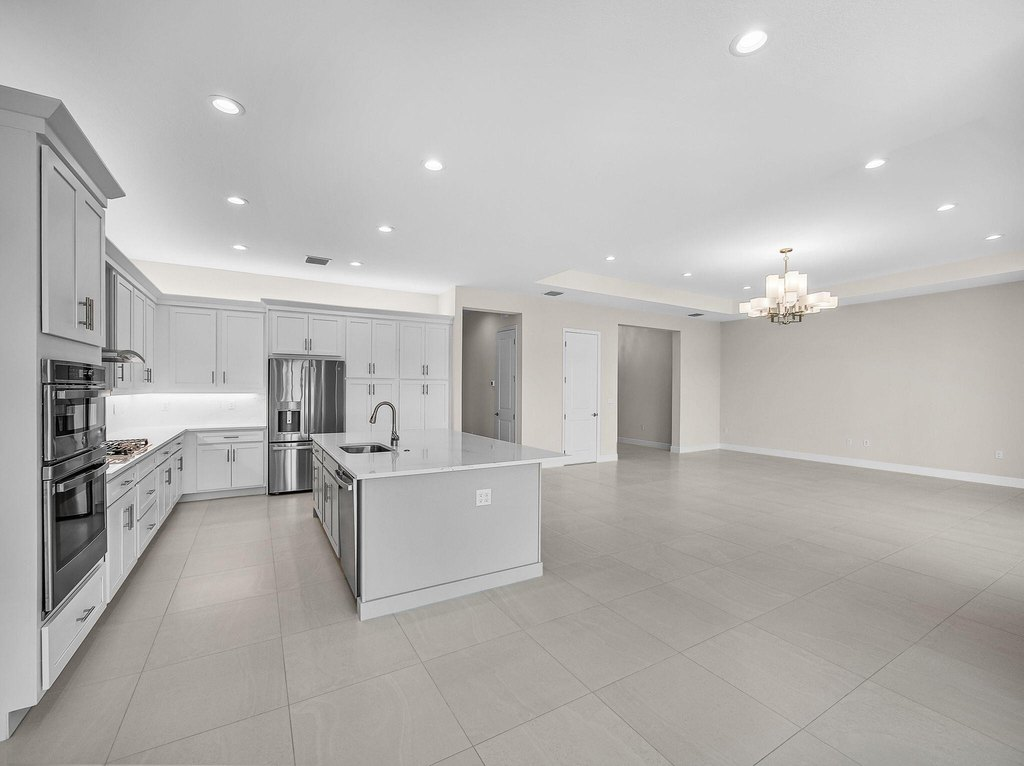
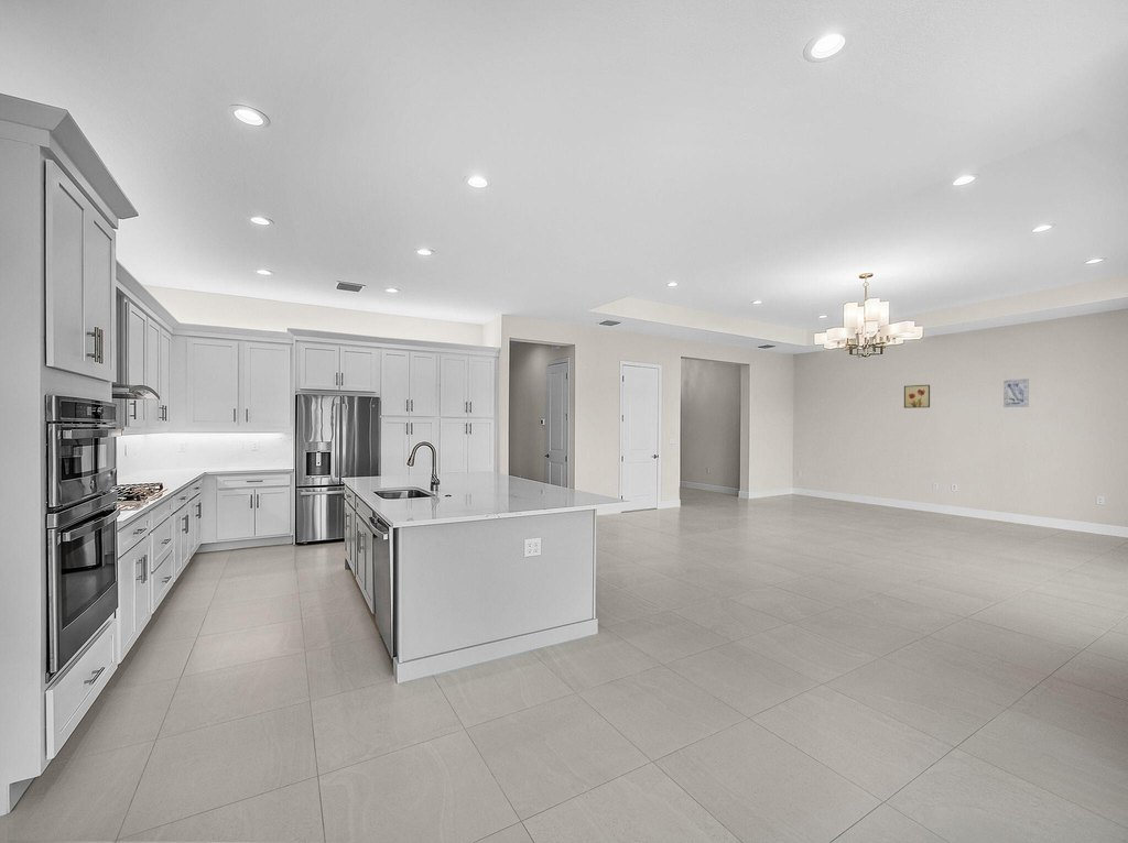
+ wall art [903,384,931,409]
+ wall art [1002,377,1030,408]
